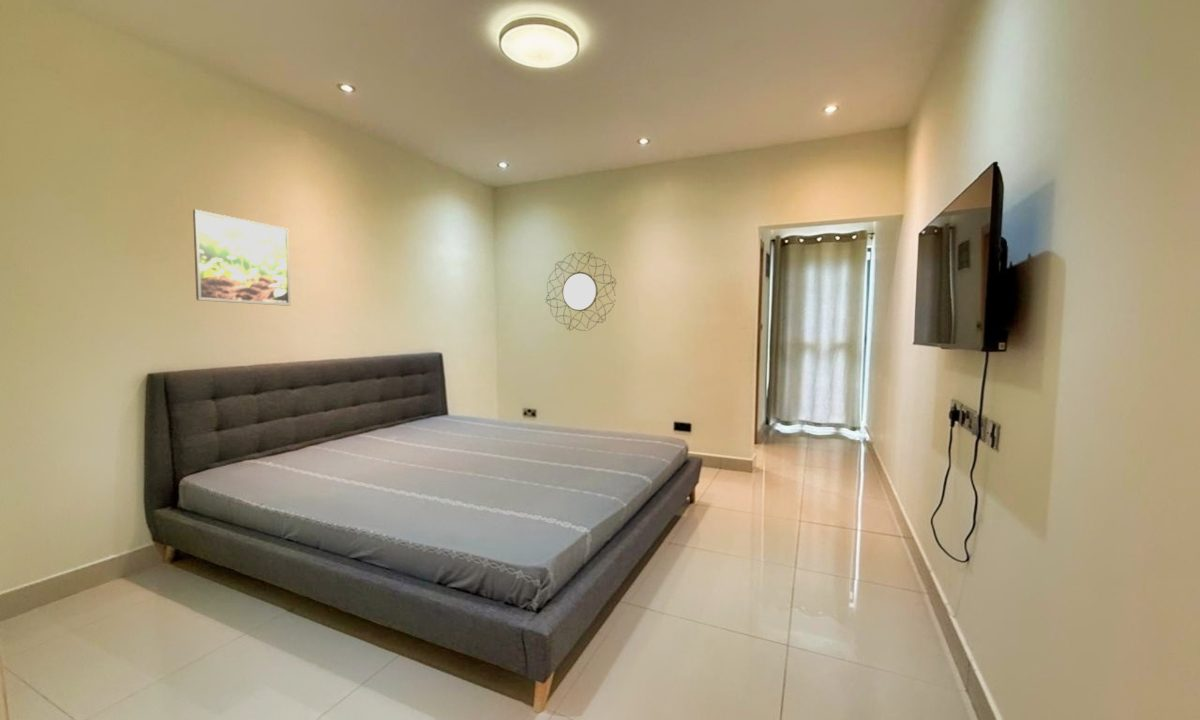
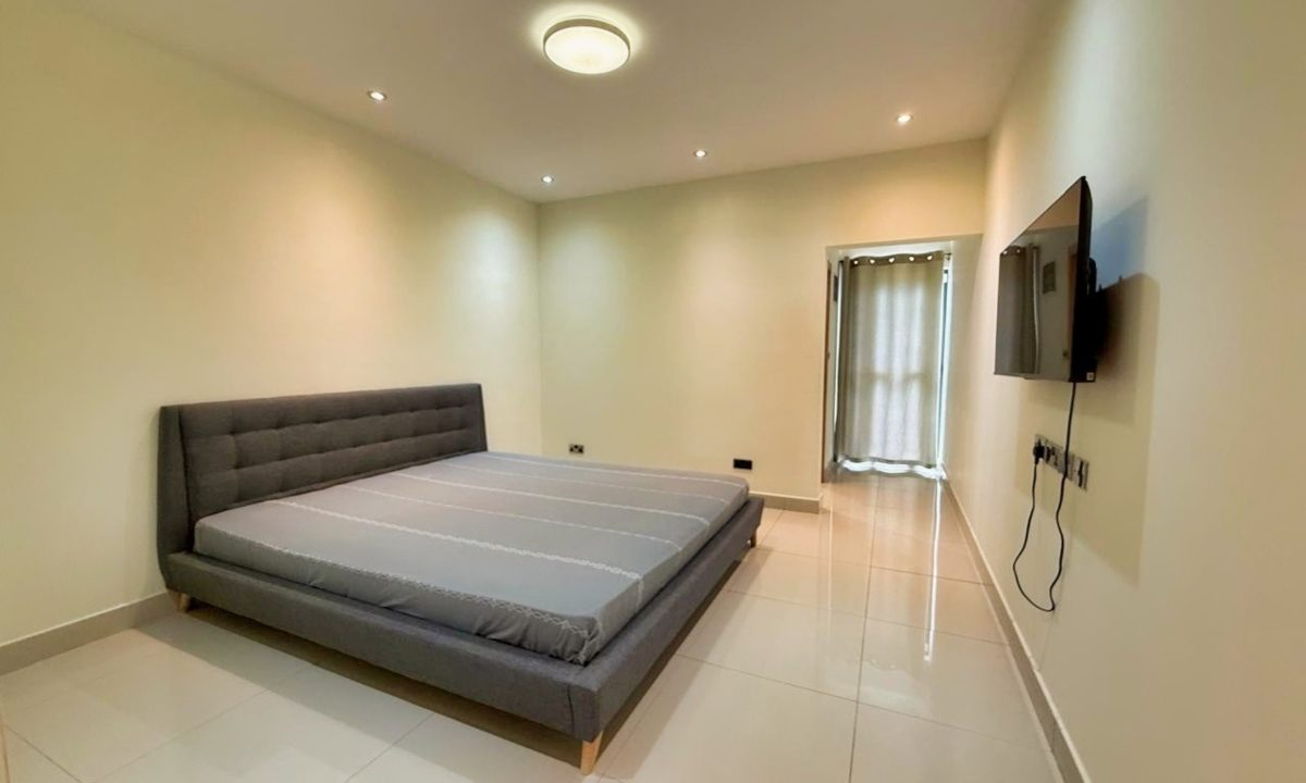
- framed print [192,208,291,307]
- home mirror [545,251,617,332]
